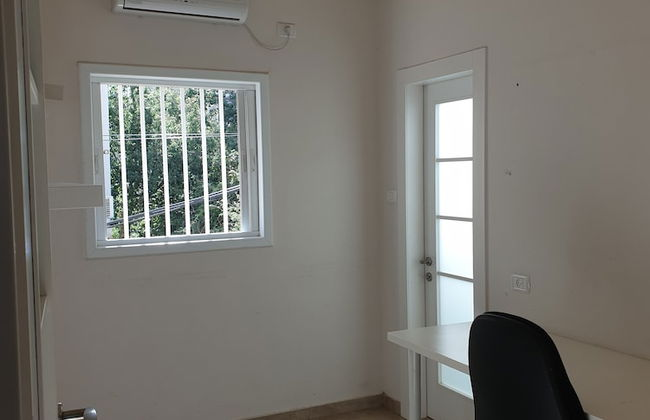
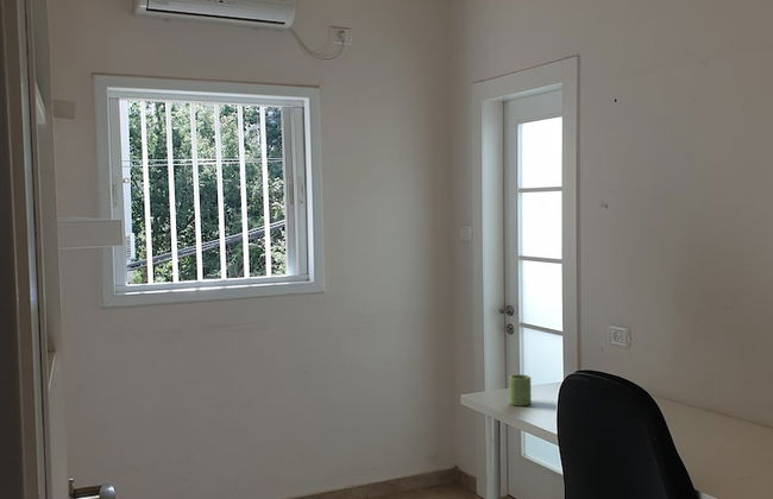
+ mug [508,373,533,408]
